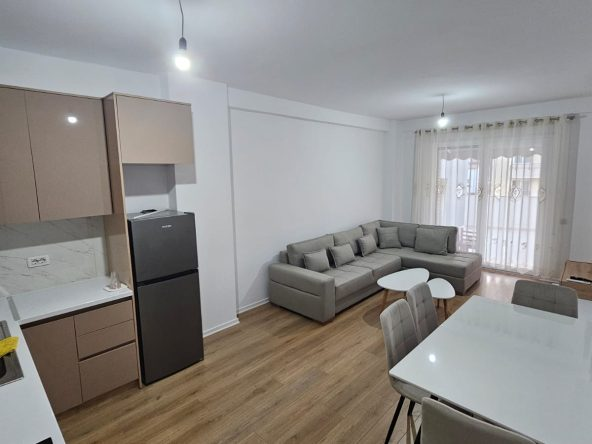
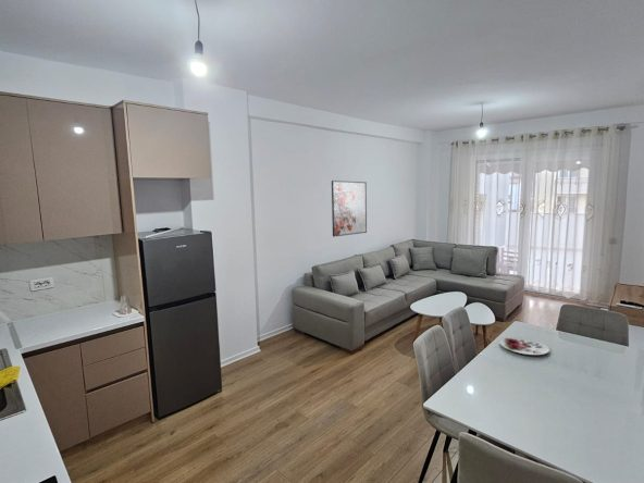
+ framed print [331,179,368,238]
+ plate [498,336,550,356]
